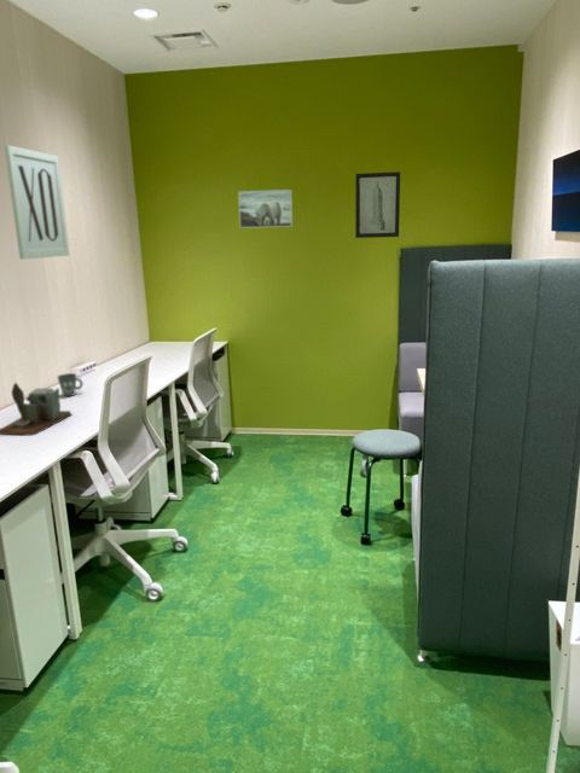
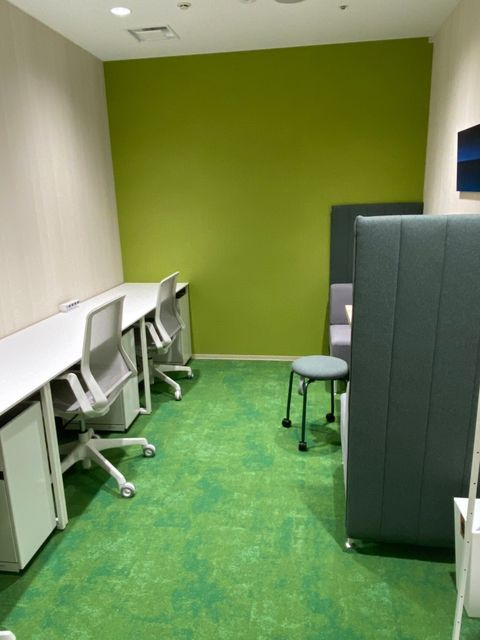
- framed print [237,188,294,229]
- desk organizer [0,382,74,437]
- wall art [4,144,70,261]
- mug [57,372,85,397]
- wall art [354,170,401,239]
